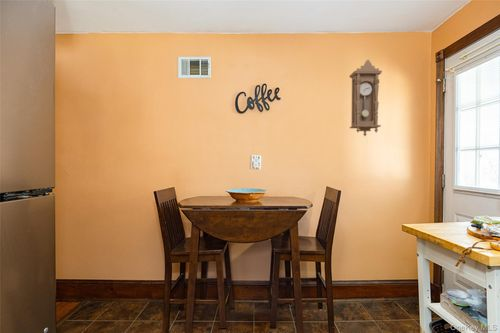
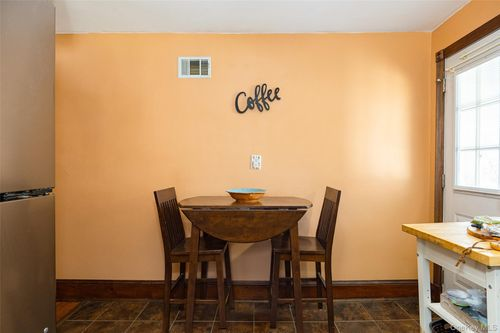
- pendulum clock [349,59,383,137]
